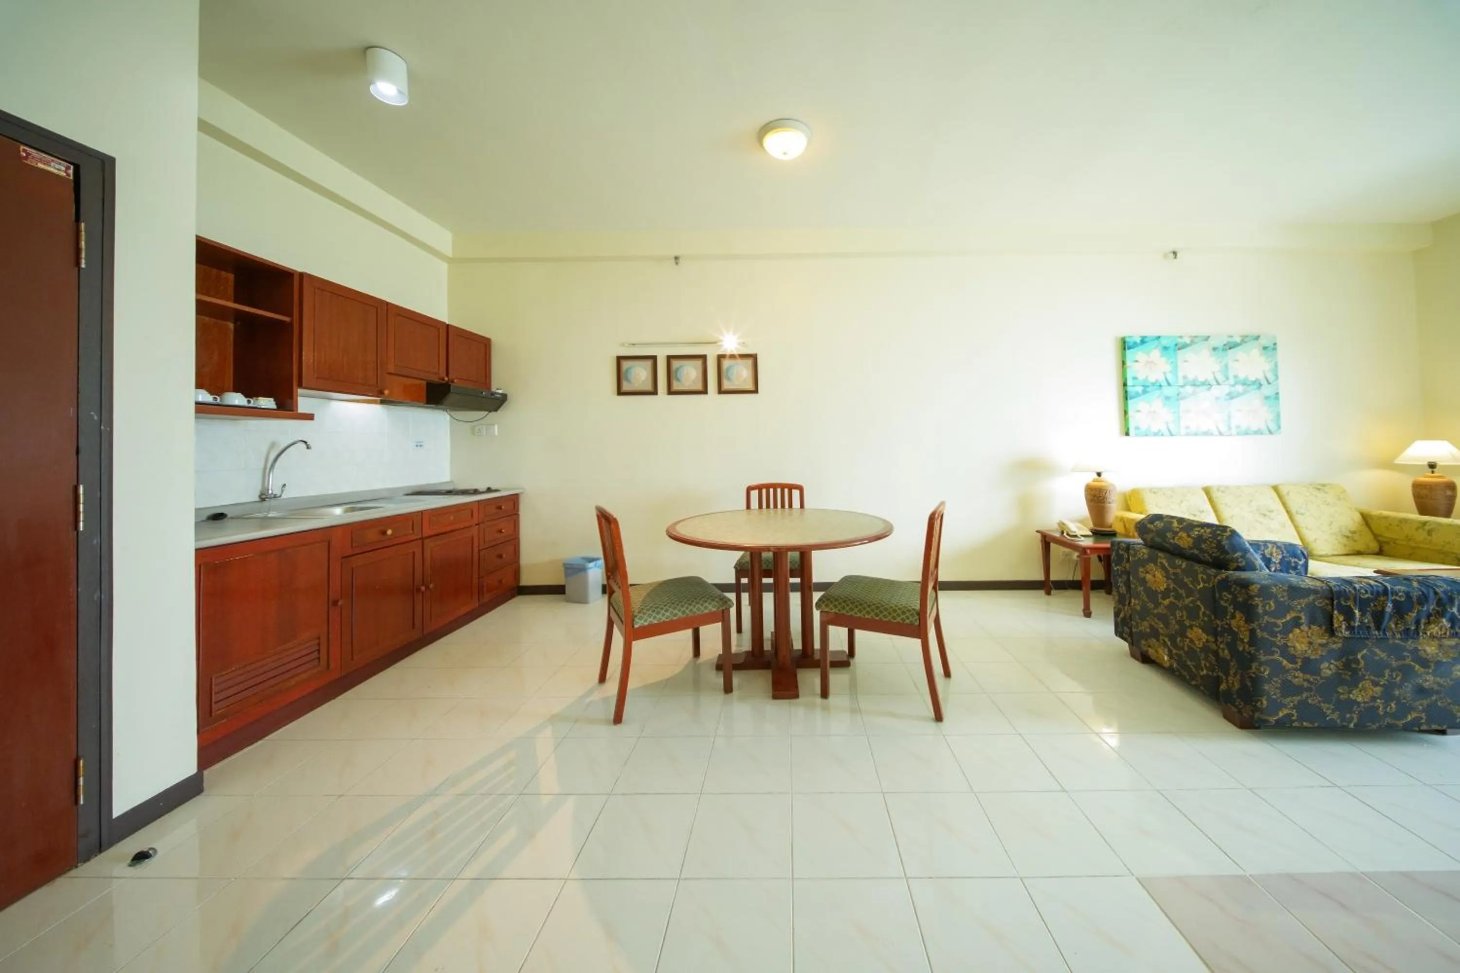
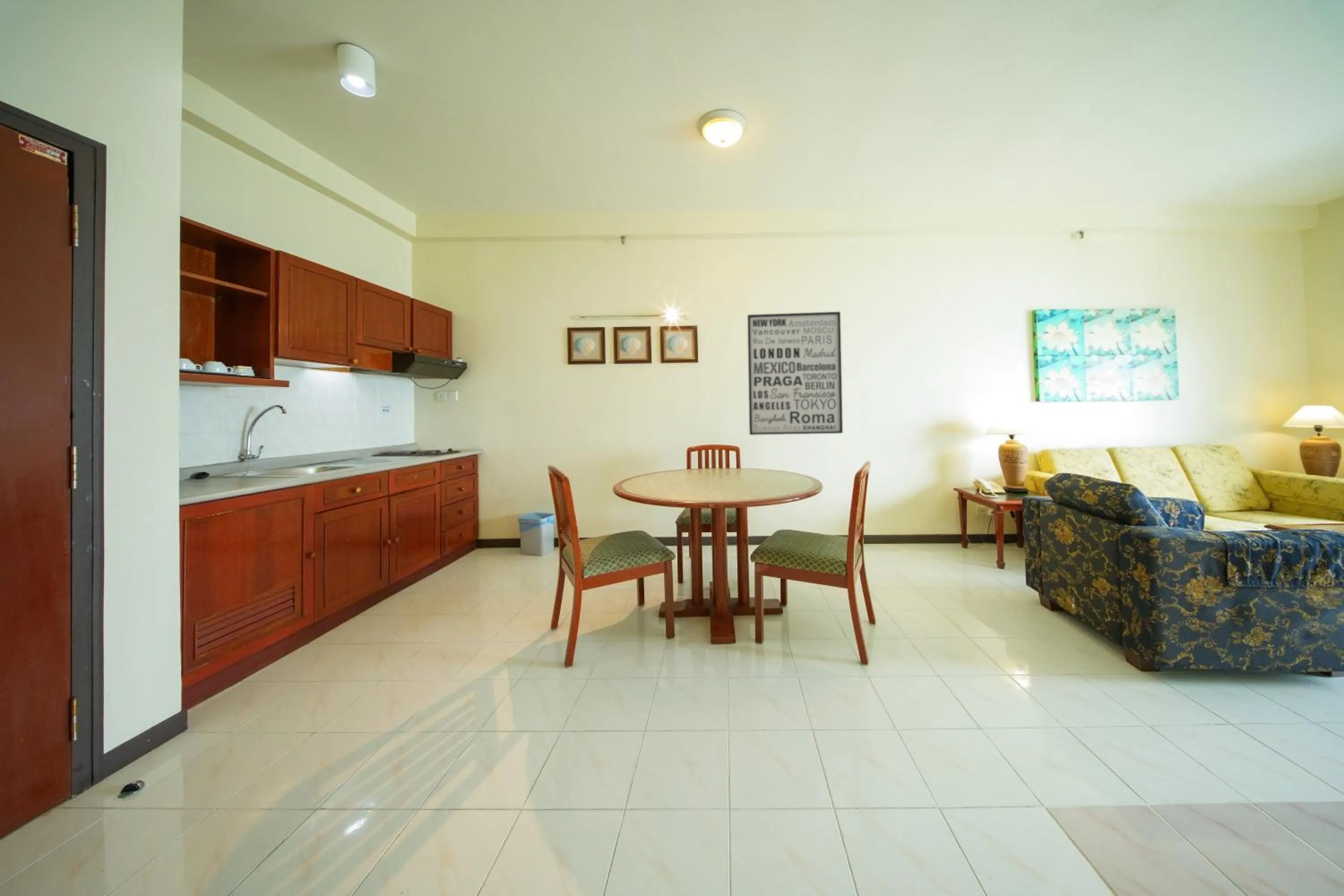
+ wall art [747,311,843,435]
